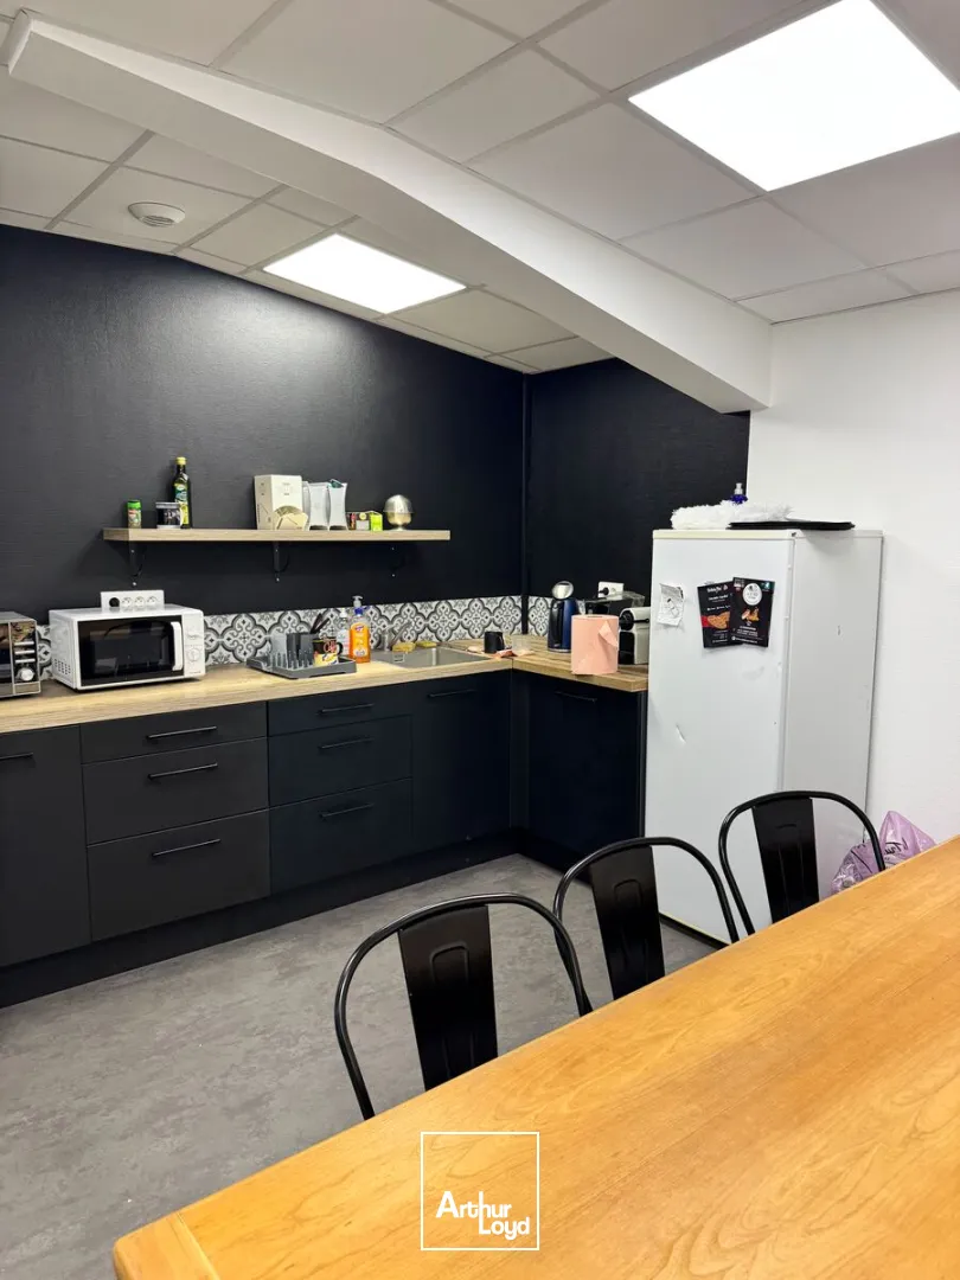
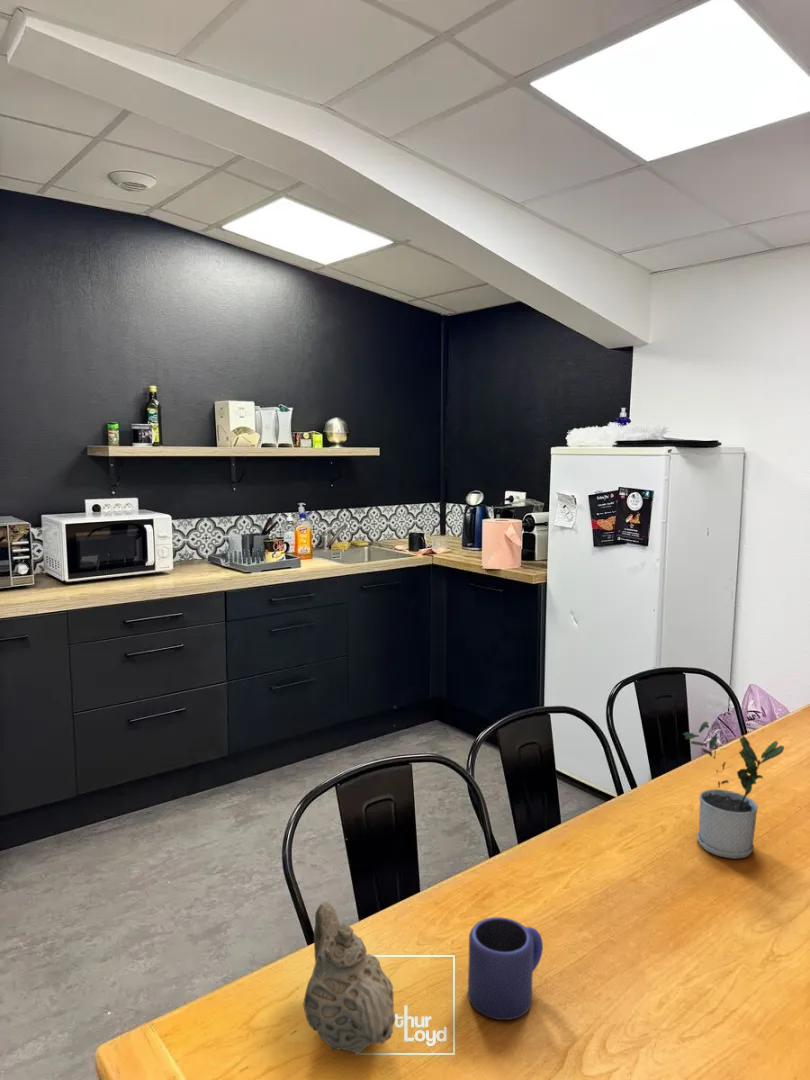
+ teapot [302,901,396,1055]
+ mug [467,916,544,1021]
+ potted plant [682,721,785,860]
